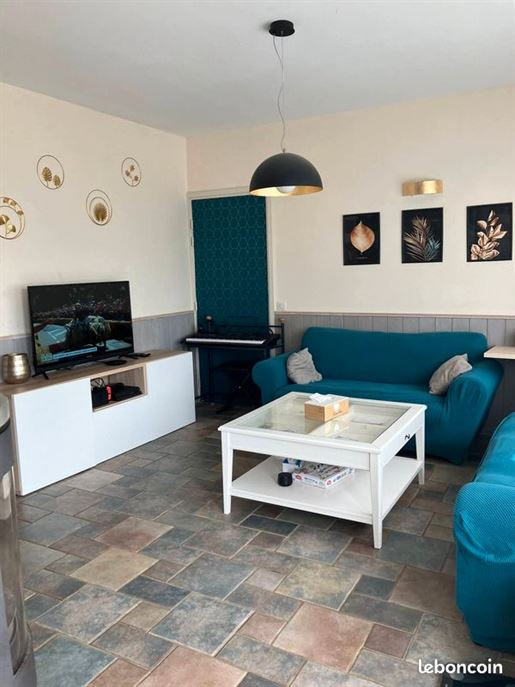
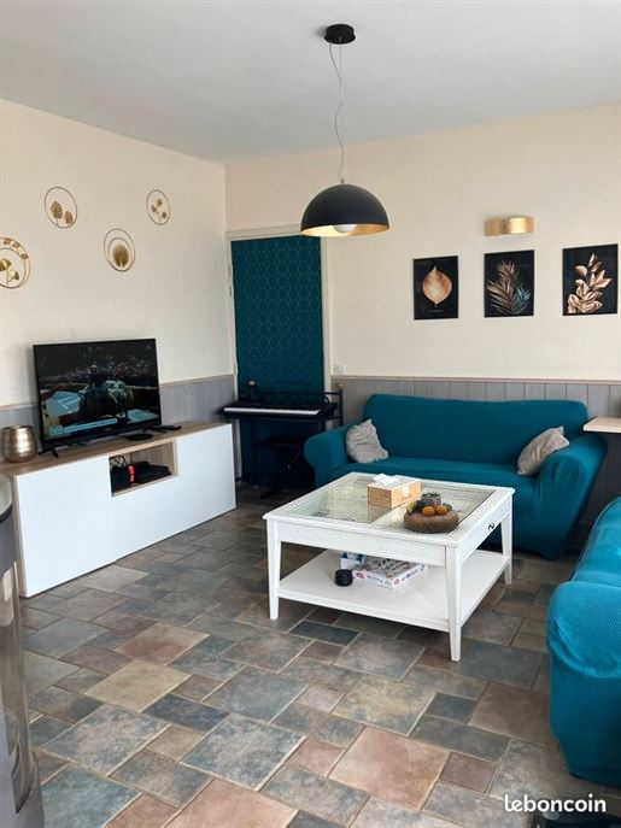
+ decorative bowl [402,491,461,534]
